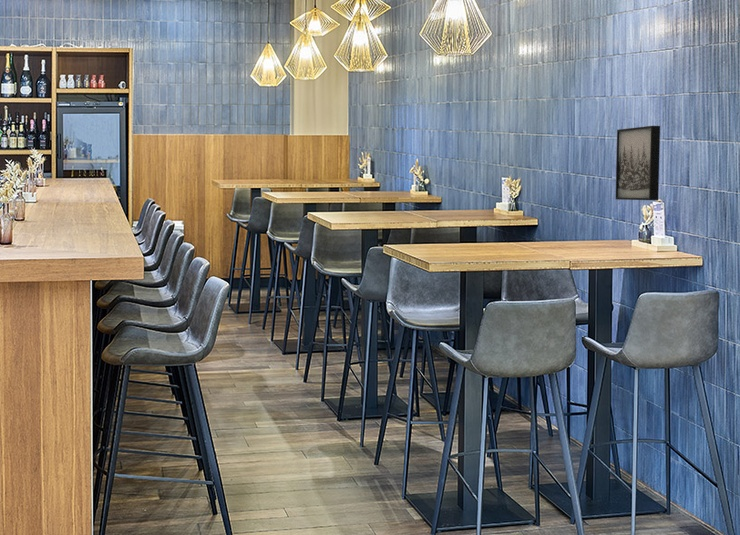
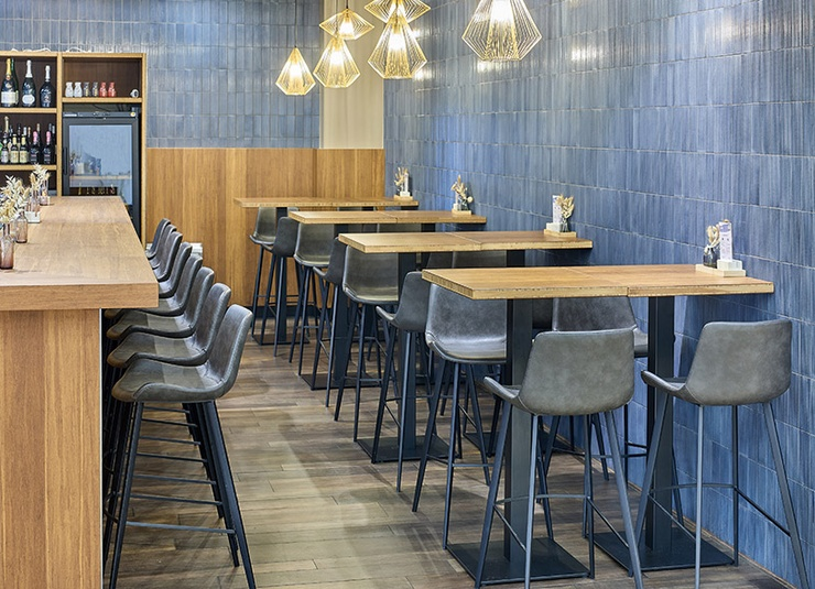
- wall art [615,125,661,201]
